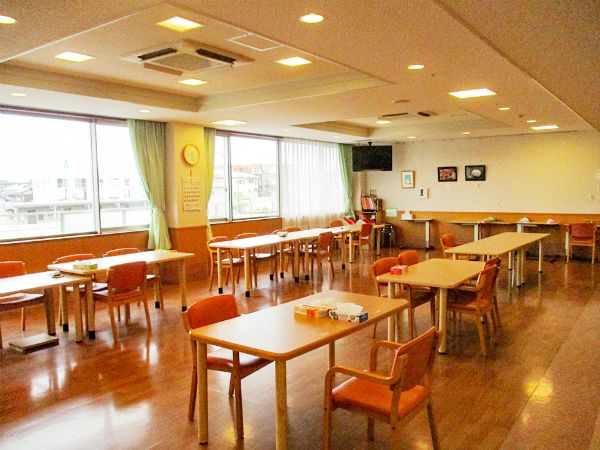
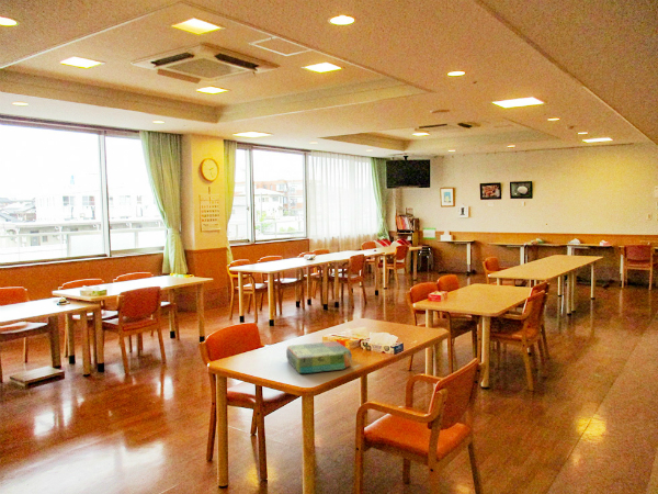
+ board game [285,340,353,374]
